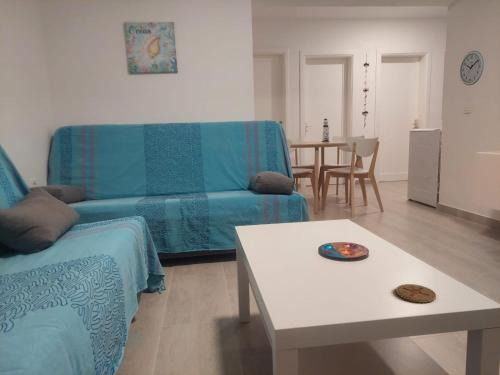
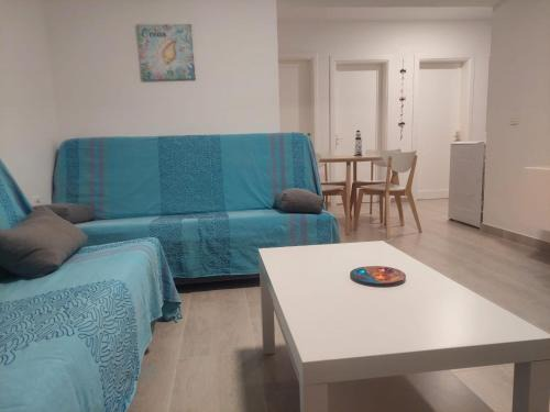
- wall clock [459,50,485,87]
- coaster [395,283,437,304]
